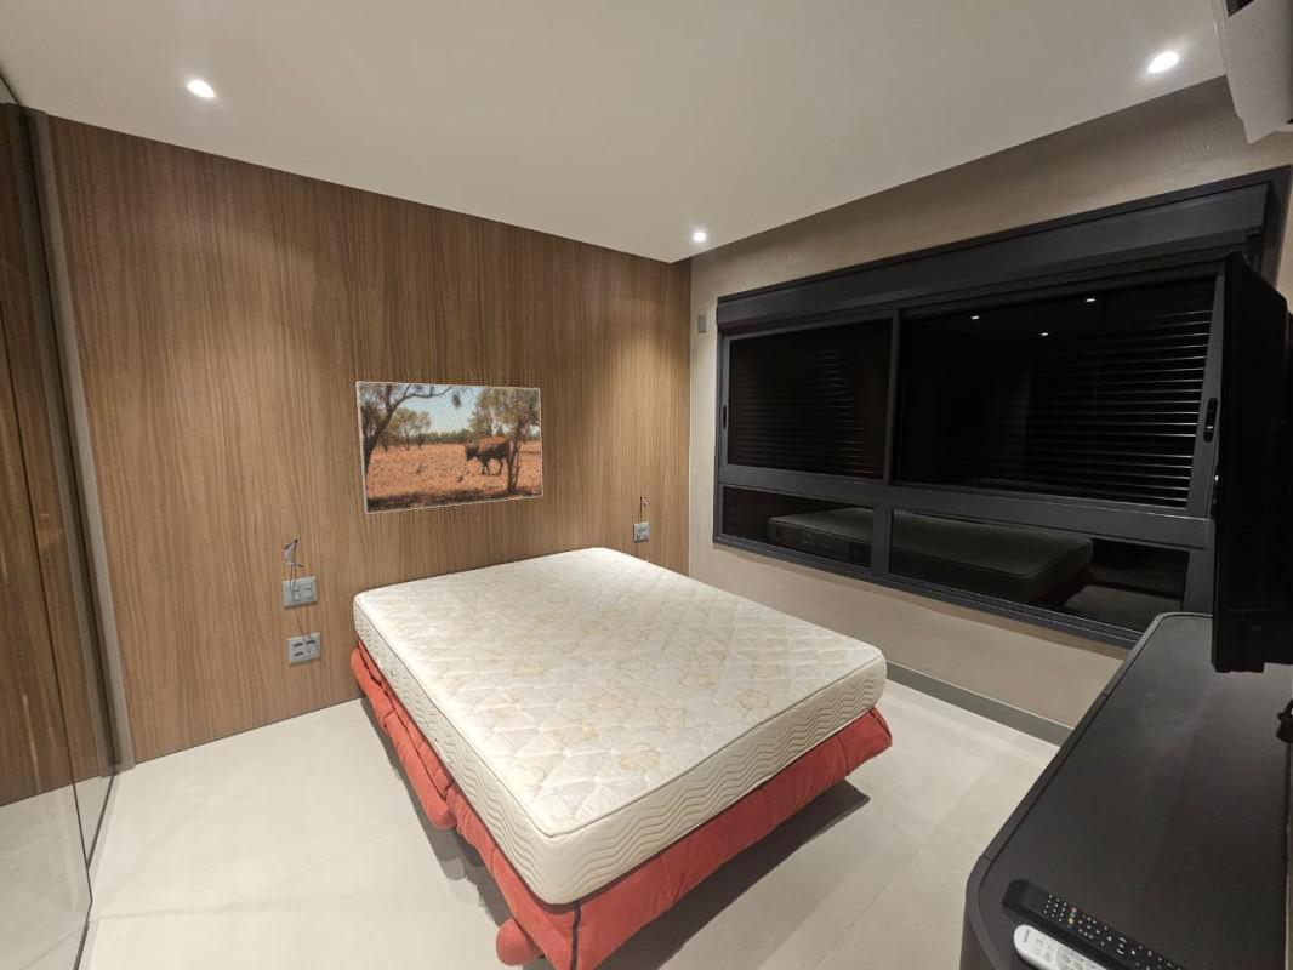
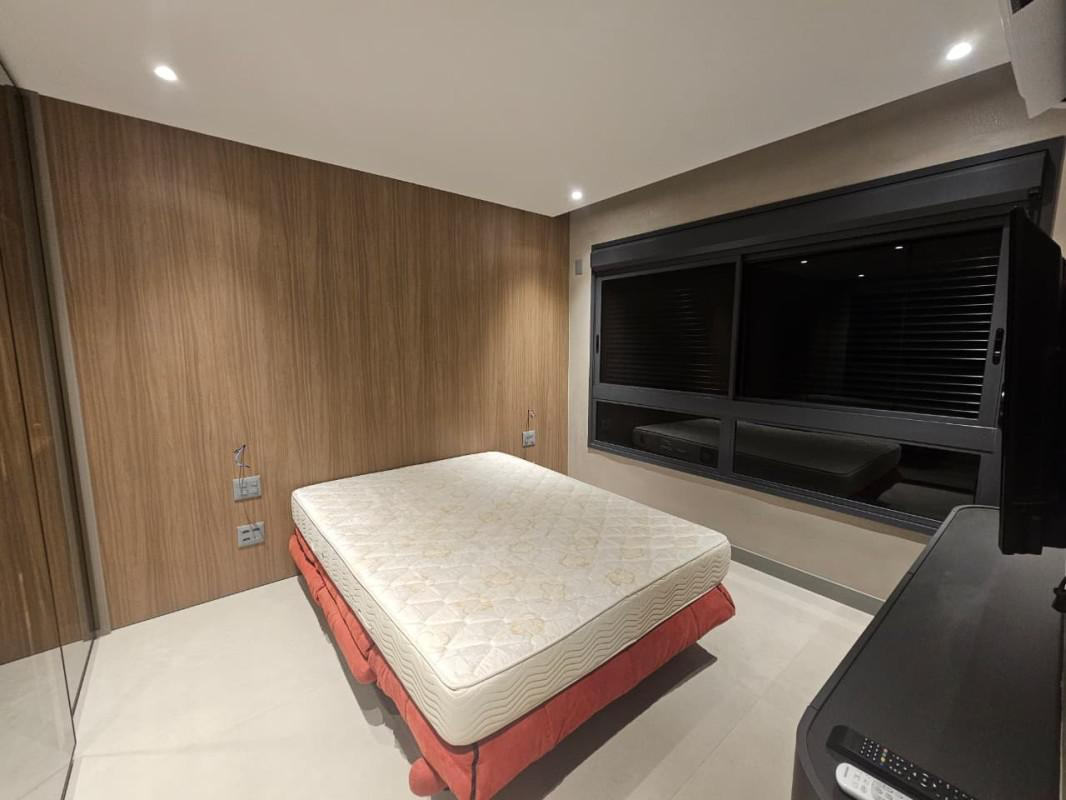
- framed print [354,381,543,515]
